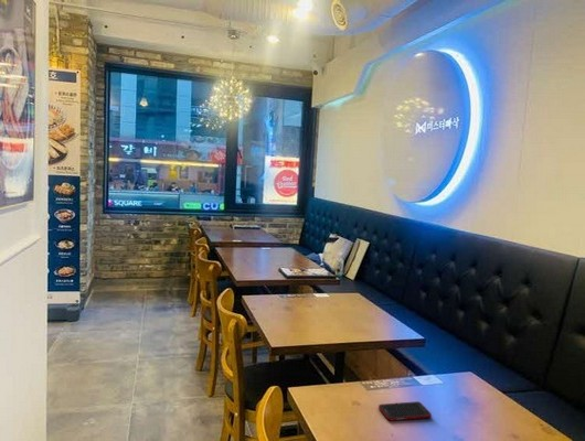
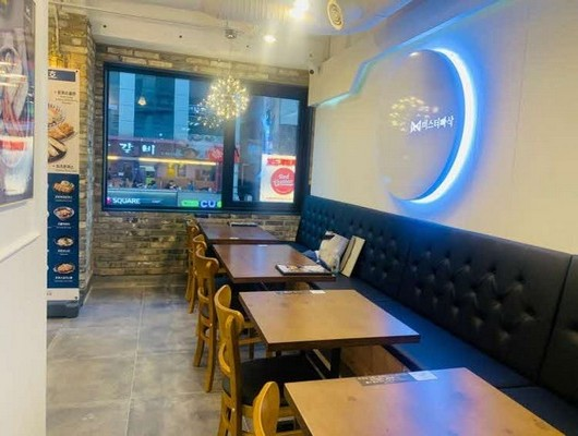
- cell phone [377,400,433,422]
